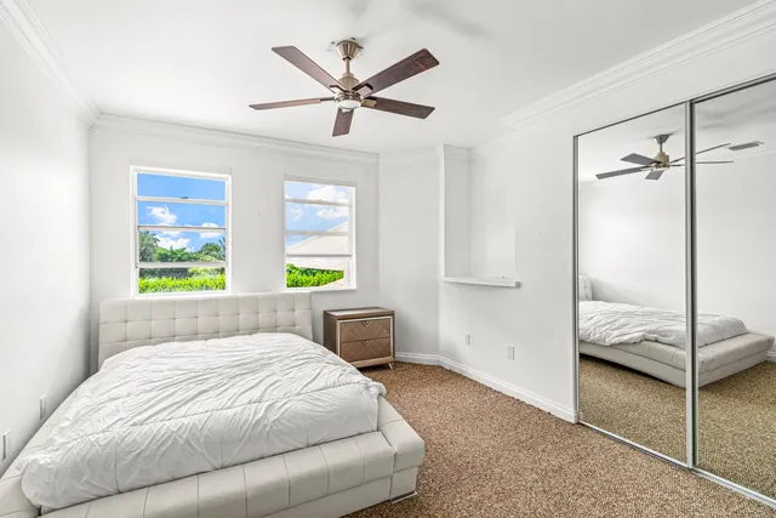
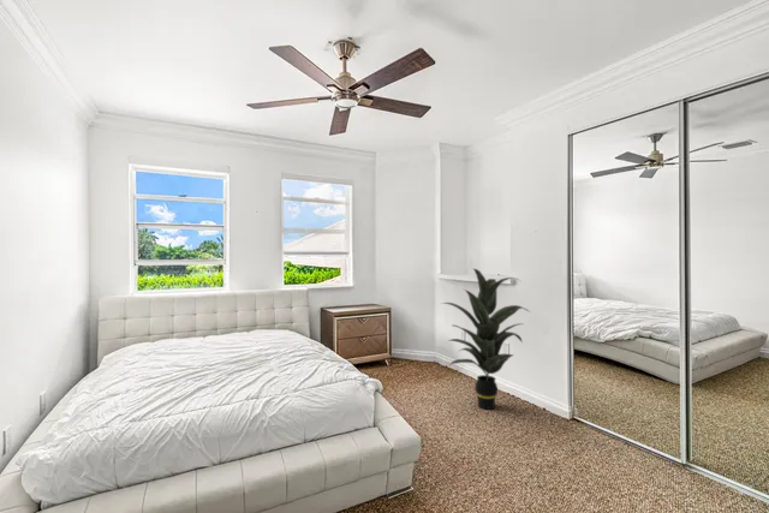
+ indoor plant [441,268,532,411]
